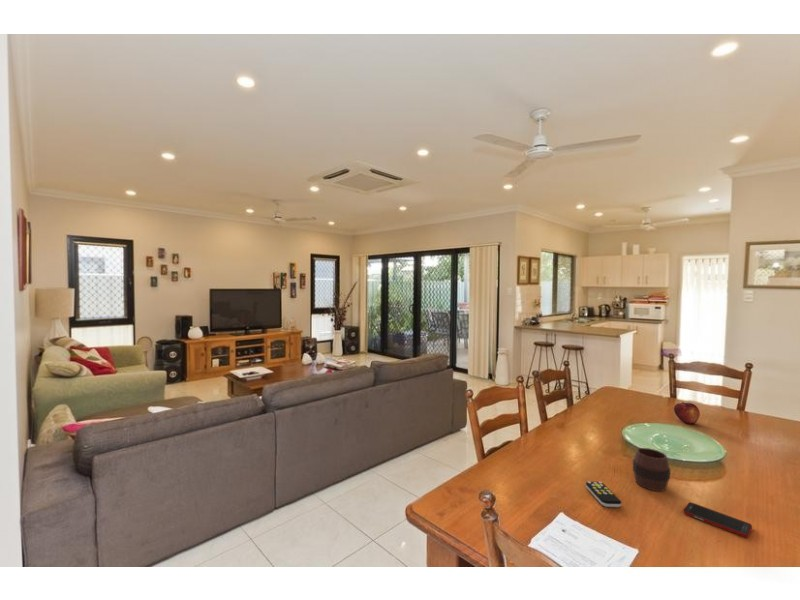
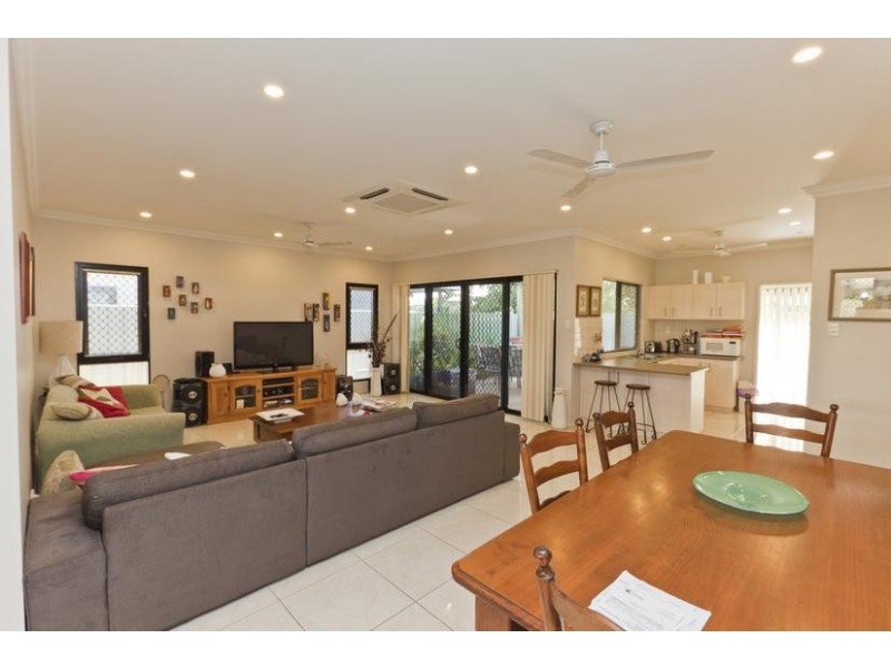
- cup [632,447,671,492]
- fruit [673,401,701,425]
- remote control [585,480,622,508]
- cell phone [682,501,753,538]
